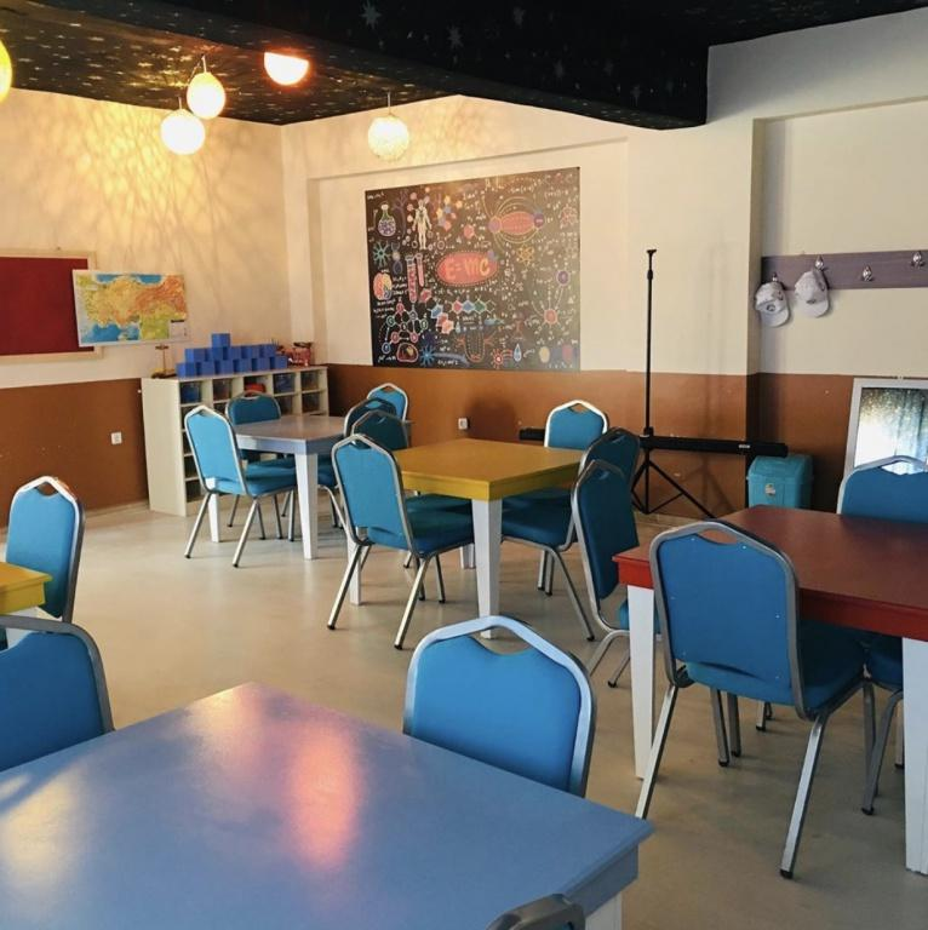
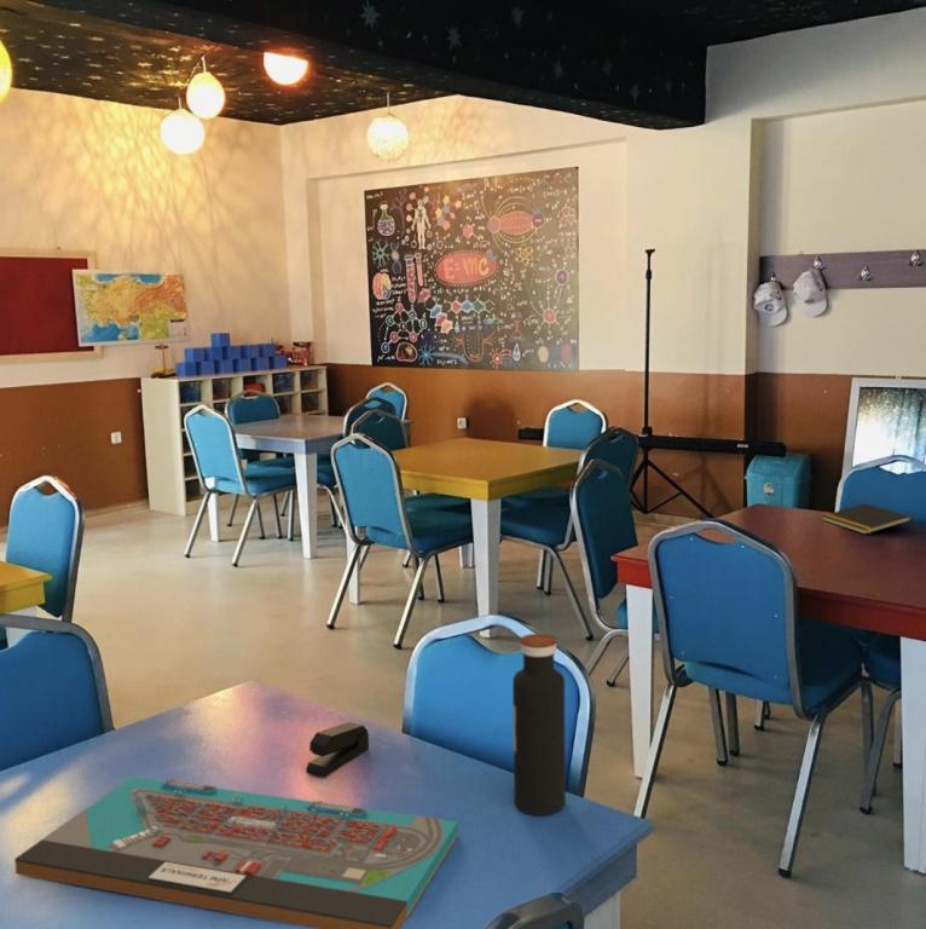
+ board game [13,775,459,929]
+ notepad [821,502,913,536]
+ stapler [305,721,370,779]
+ water bottle [511,633,567,817]
